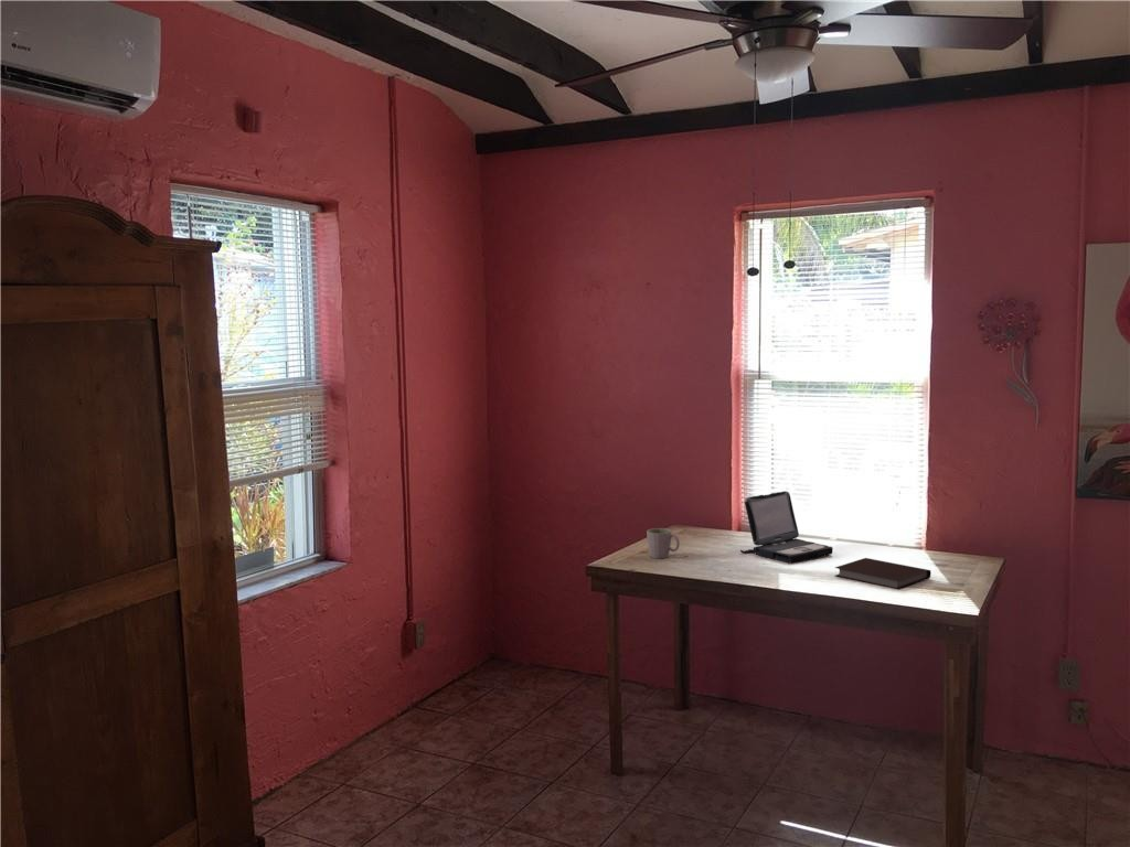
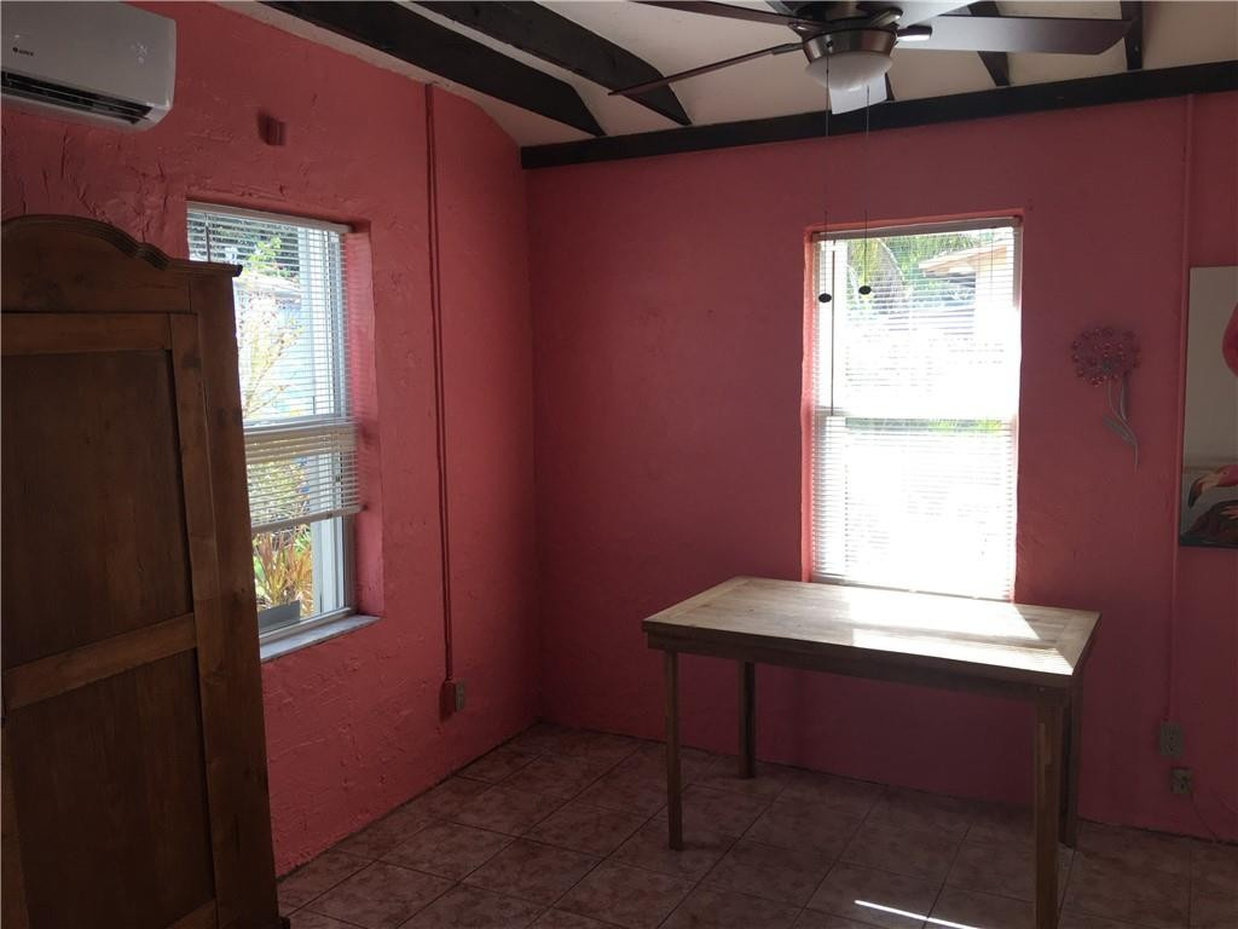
- mug [646,527,681,559]
- notebook [834,557,931,591]
- laptop [739,490,834,564]
